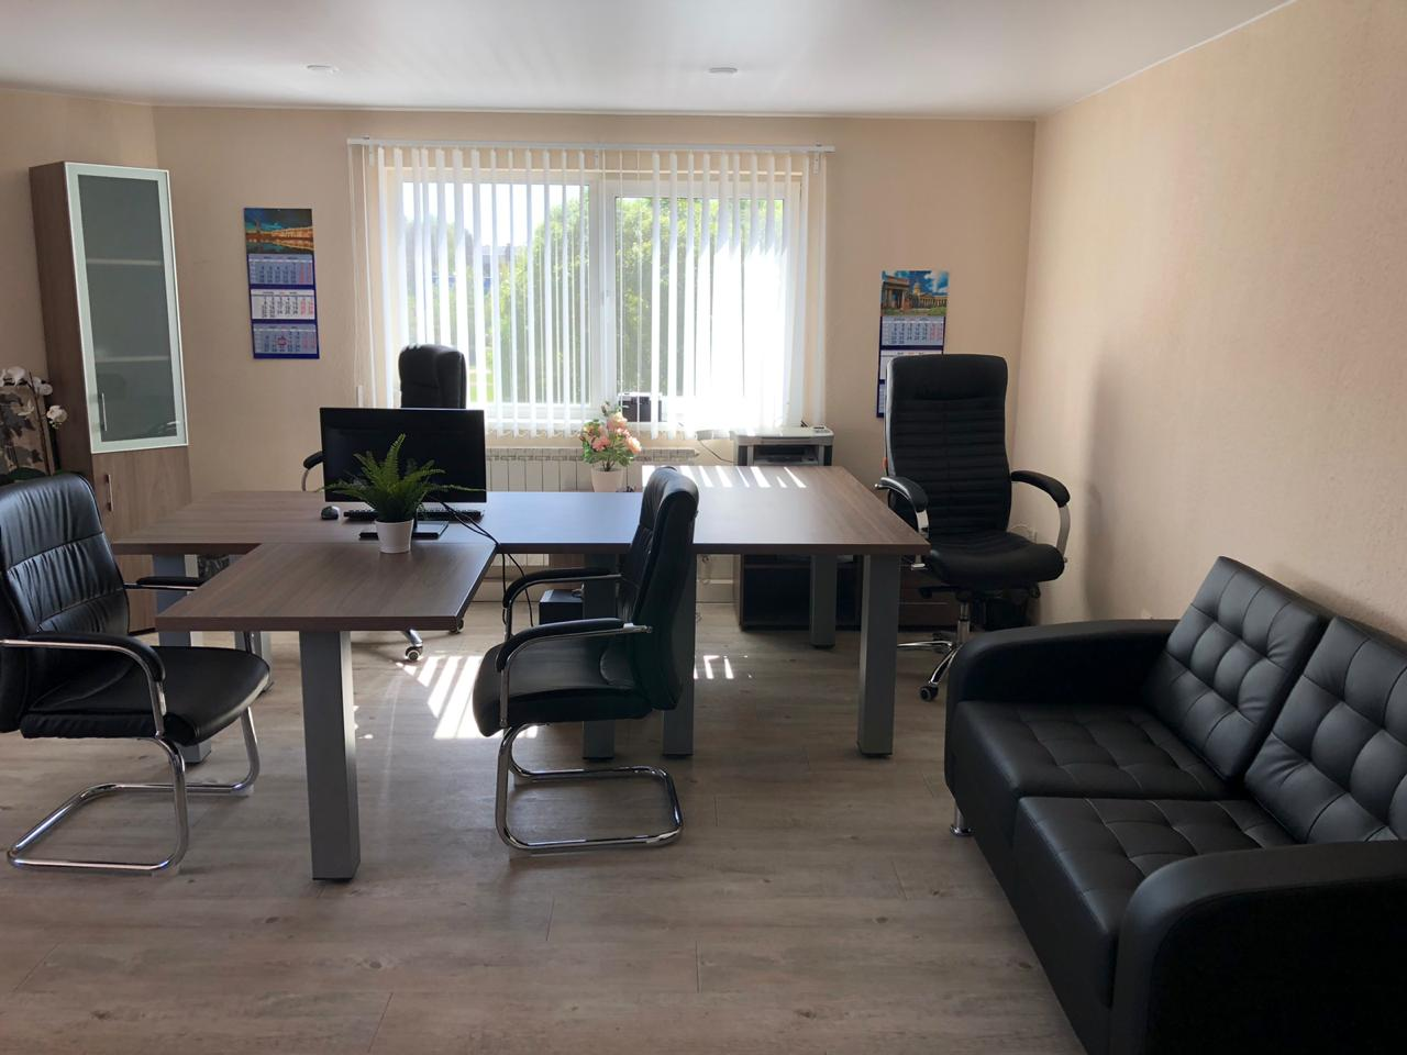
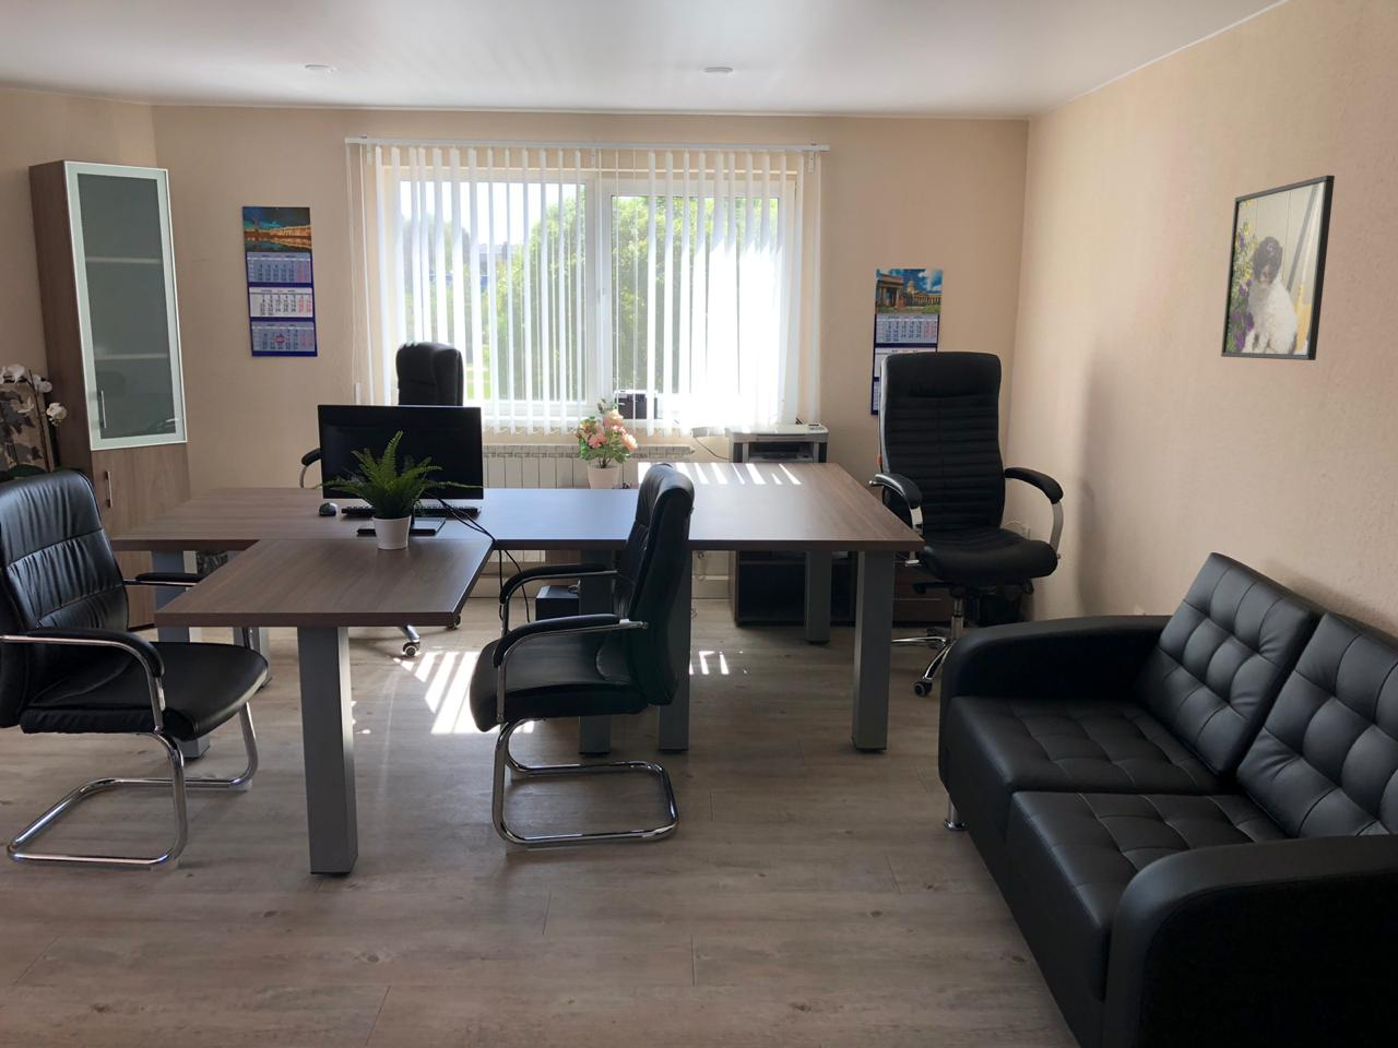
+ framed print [1220,174,1335,361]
